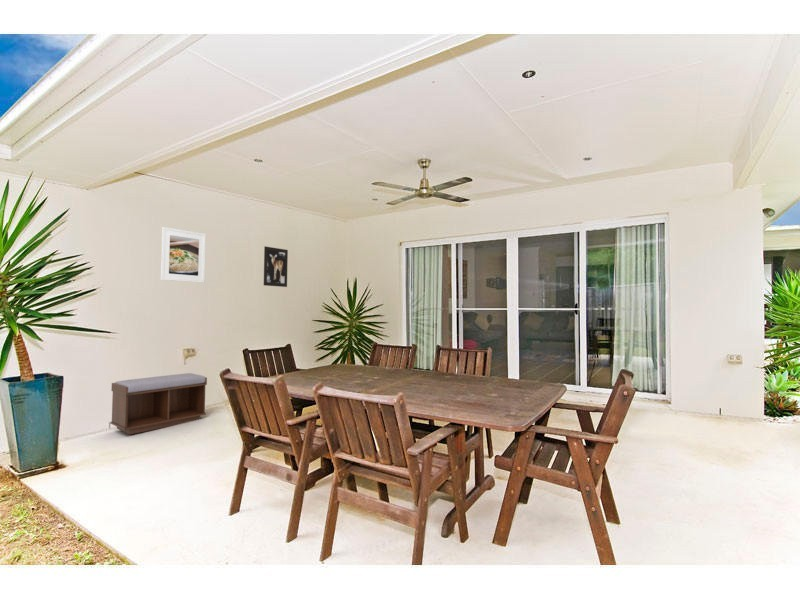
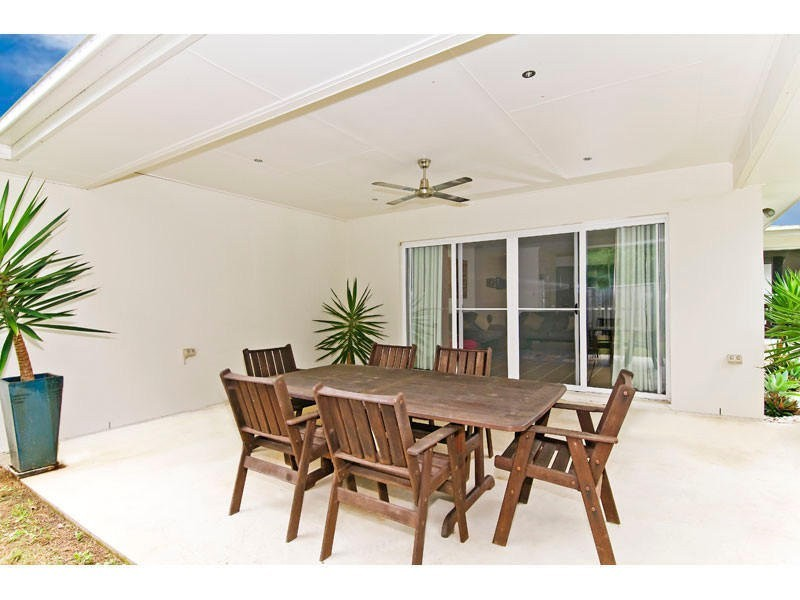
- bench [109,372,208,436]
- wall art [263,245,289,288]
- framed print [160,226,207,284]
